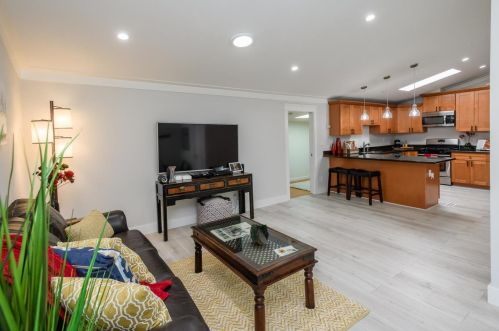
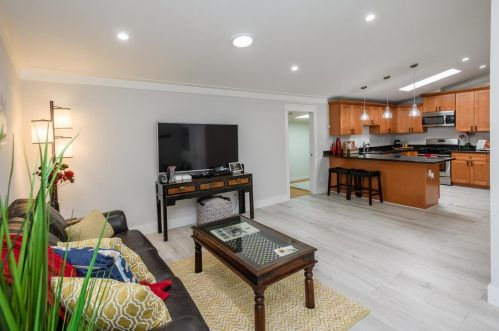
- decorative bowl [249,223,270,246]
